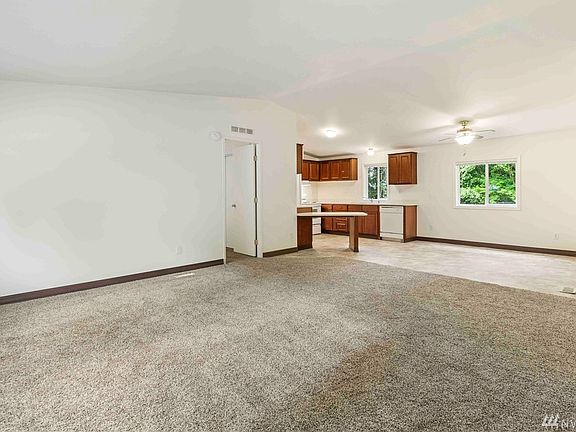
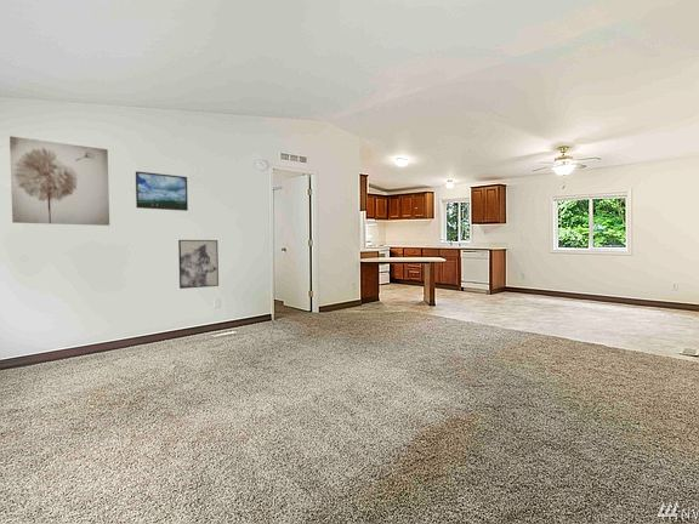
+ wall art [8,135,110,227]
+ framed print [135,170,189,212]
+ wall art [177,239,220,290]
